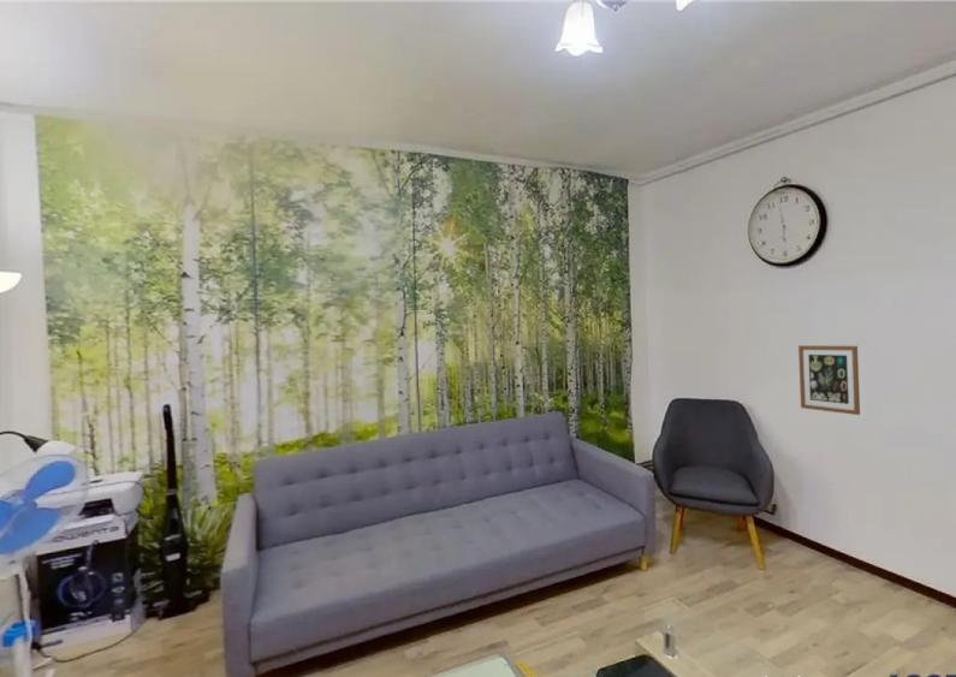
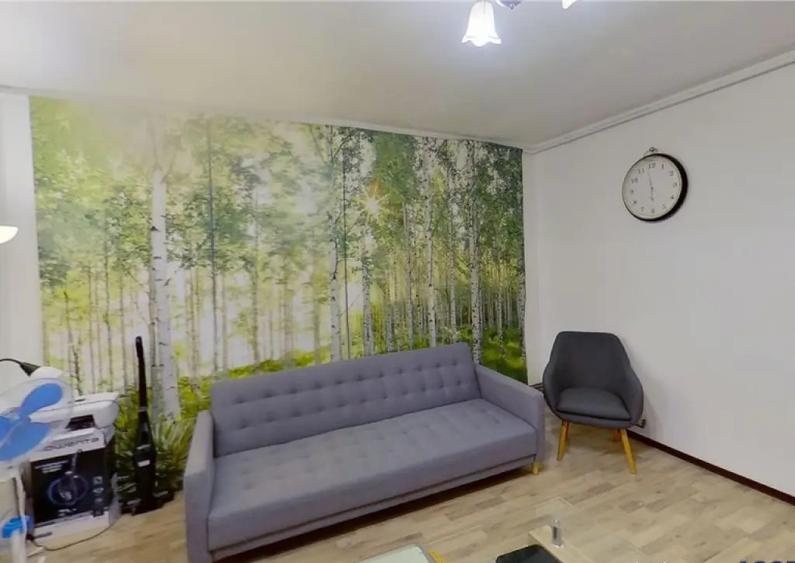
- wall art [797,344,861,416]
